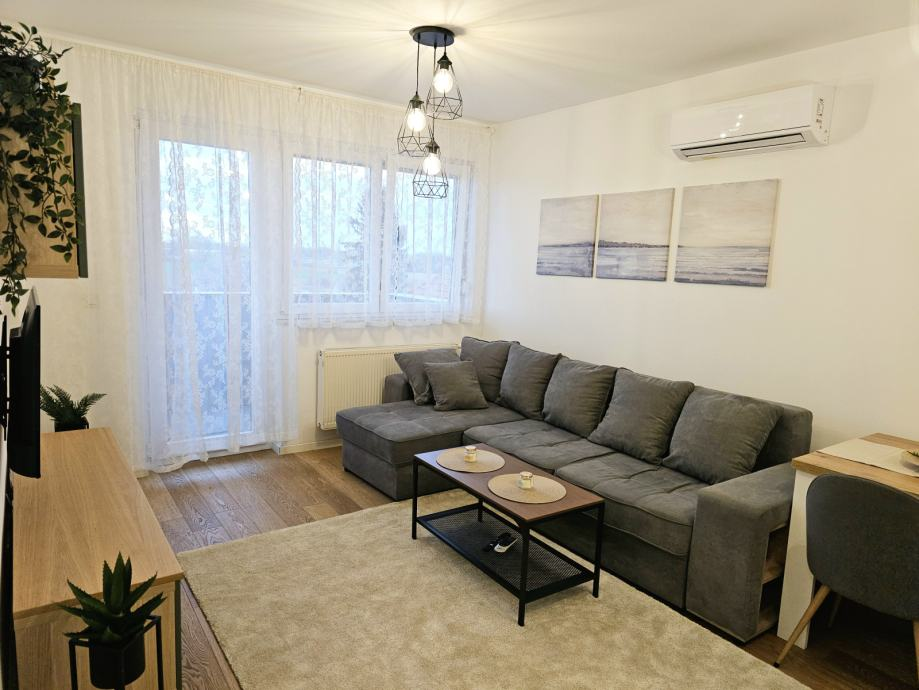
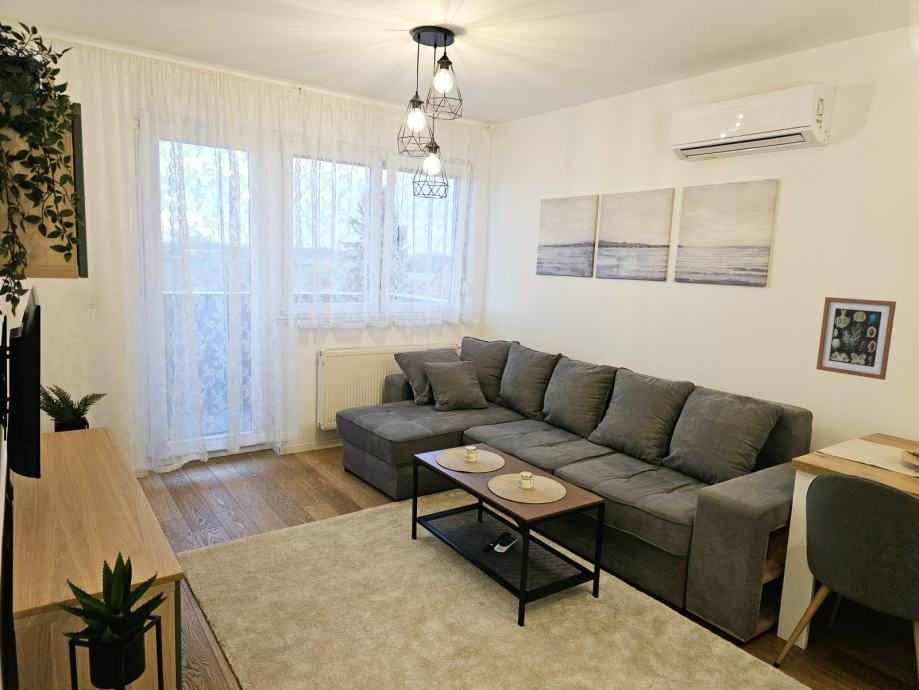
+ wall art [815,296,897,381]
